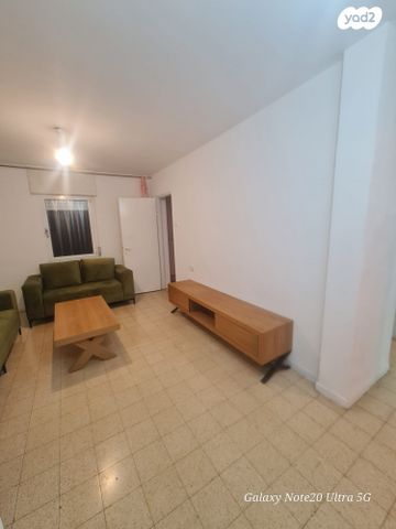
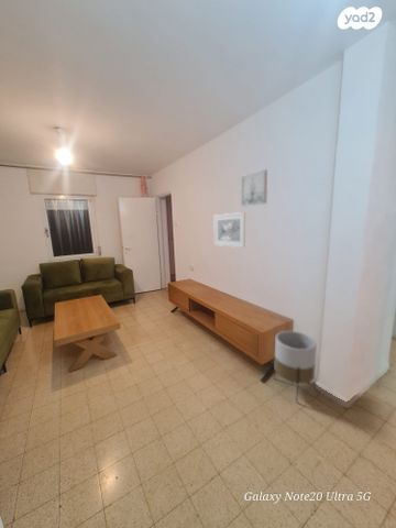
+ planter [273,330,318,404]
+ wall art [240,168,268,208]
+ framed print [213,211,246,249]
